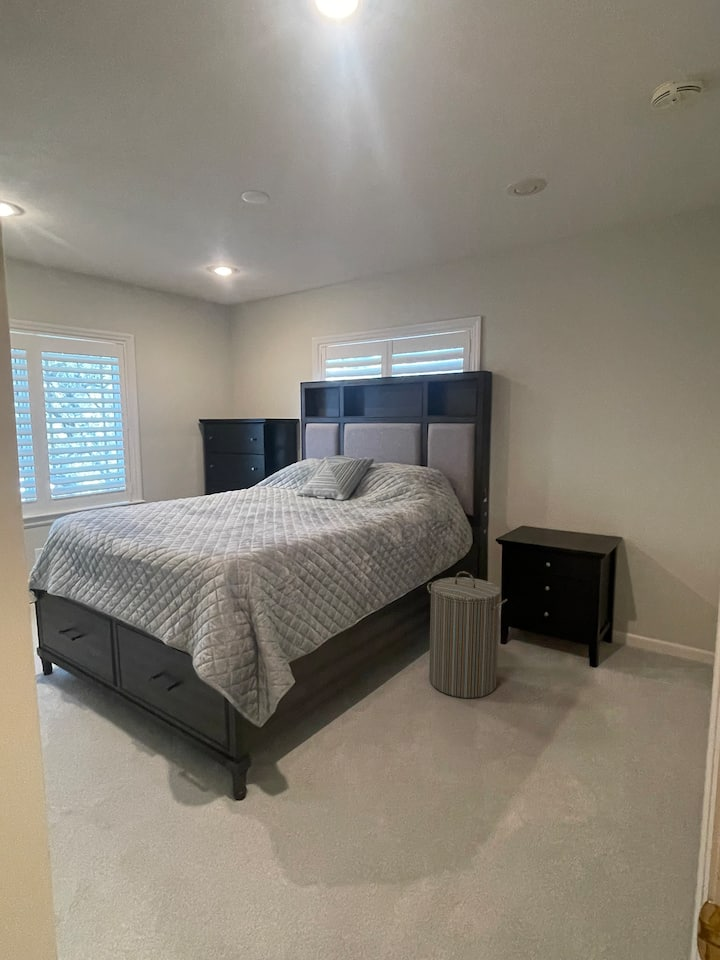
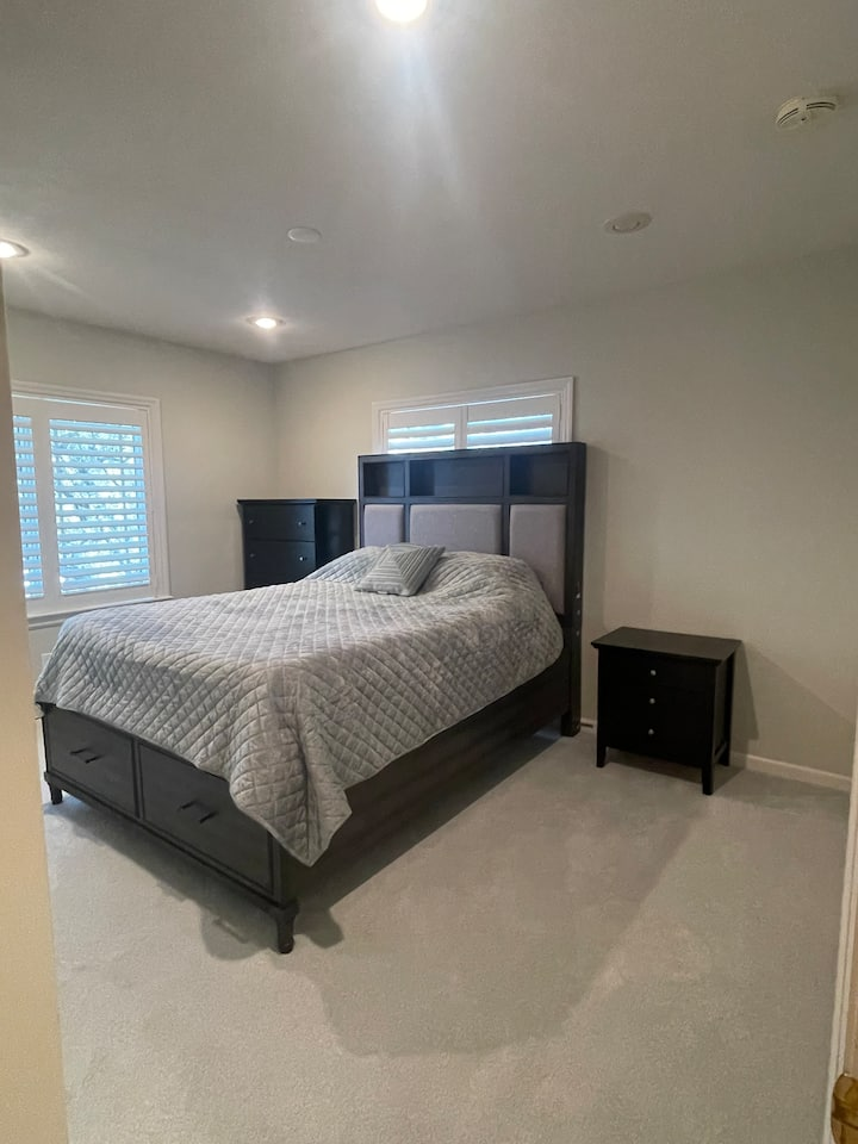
- laundry hamper [426,570,508,699]
